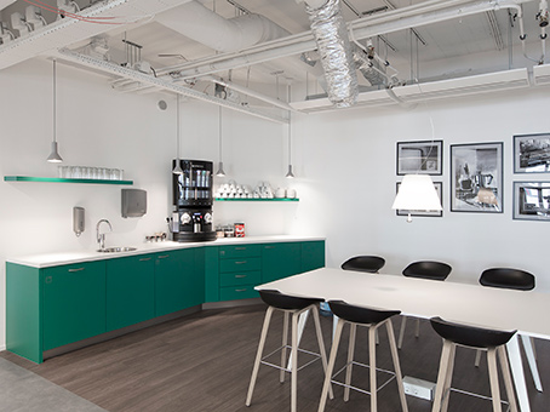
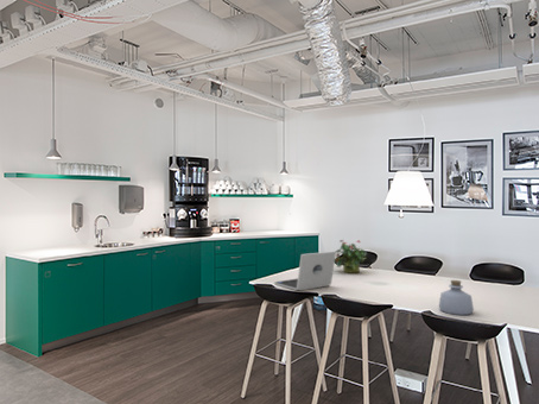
+ potted plant [335,239,369,274]
+ bottle [438,279,475,316]
+ laptop [273,250,337,291]
